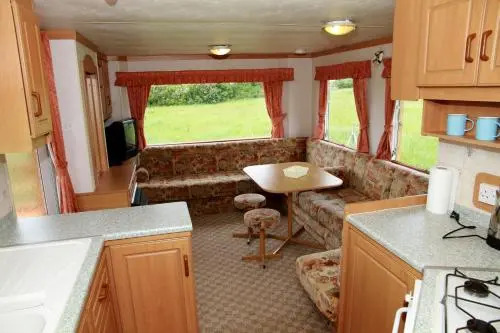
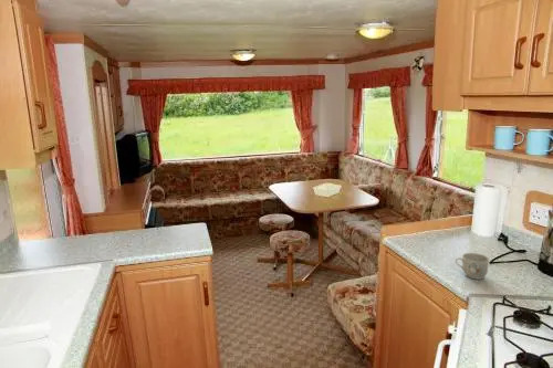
+ mug [455,252,490,281]
